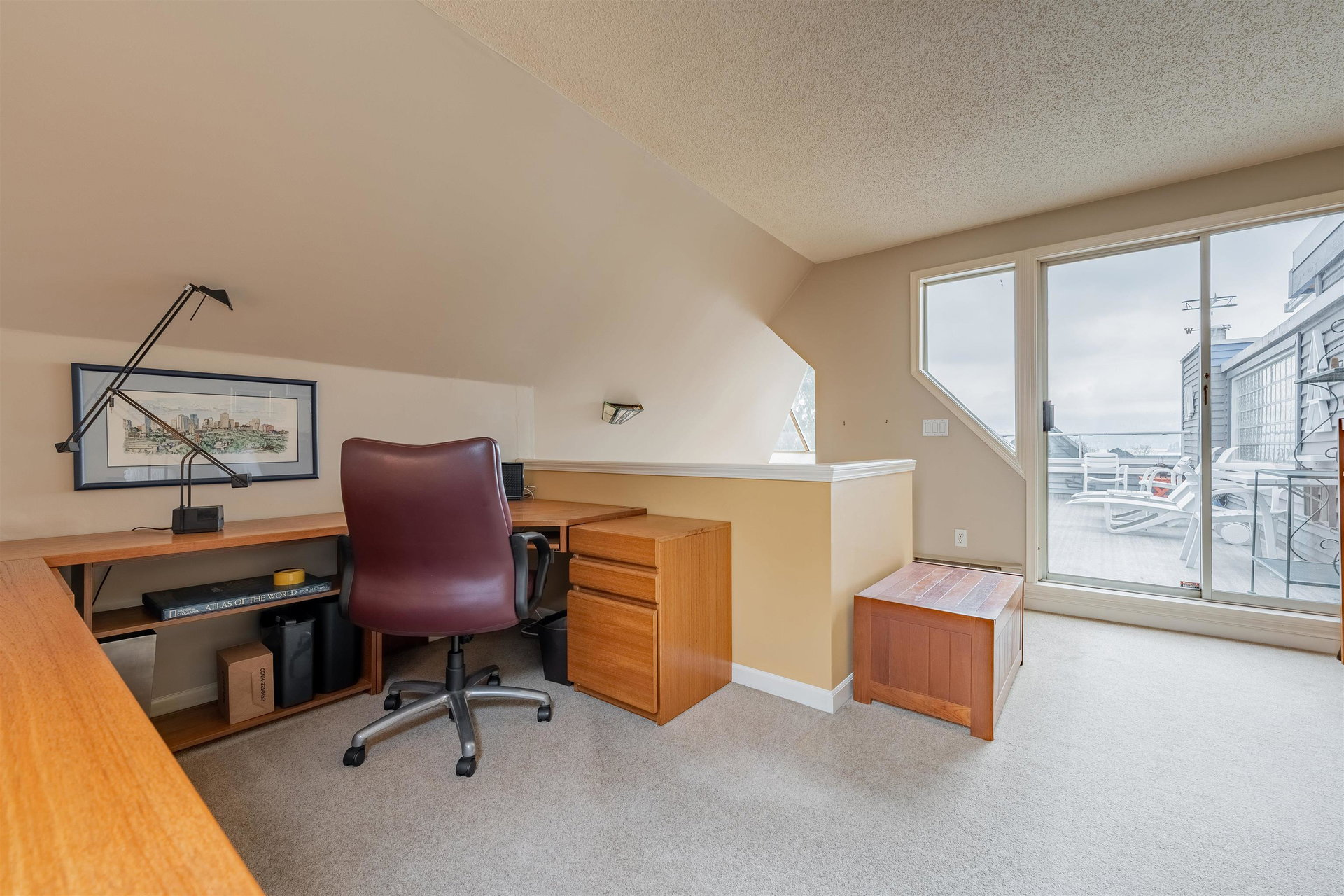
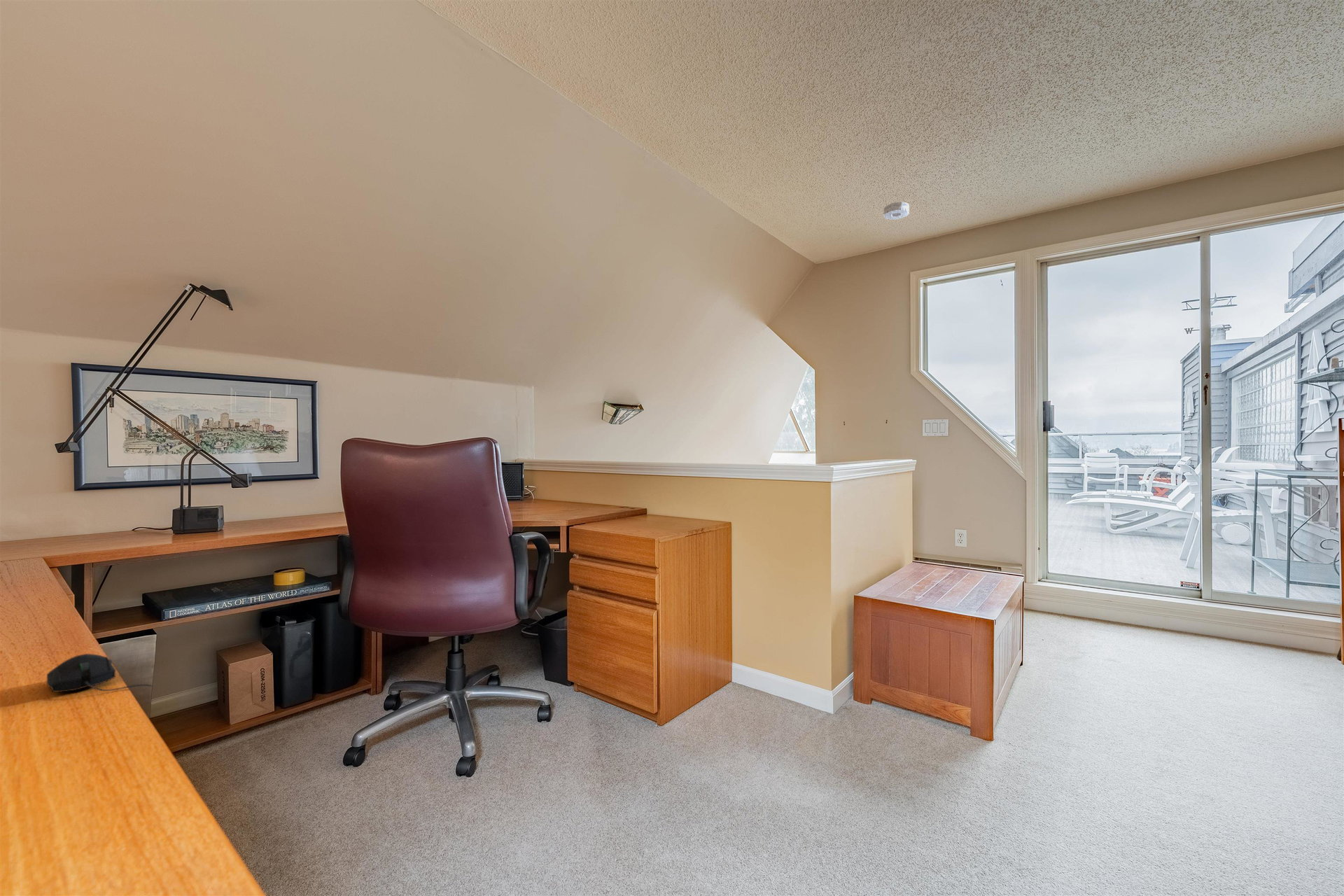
+ smoke detector [883,201,910,220]
+ computer mouse [46,653,153,693]
